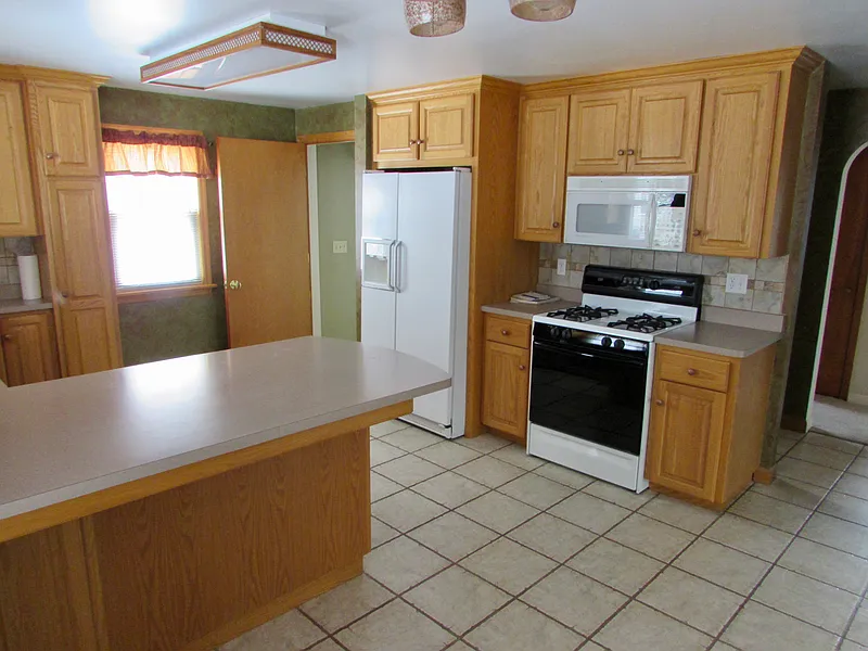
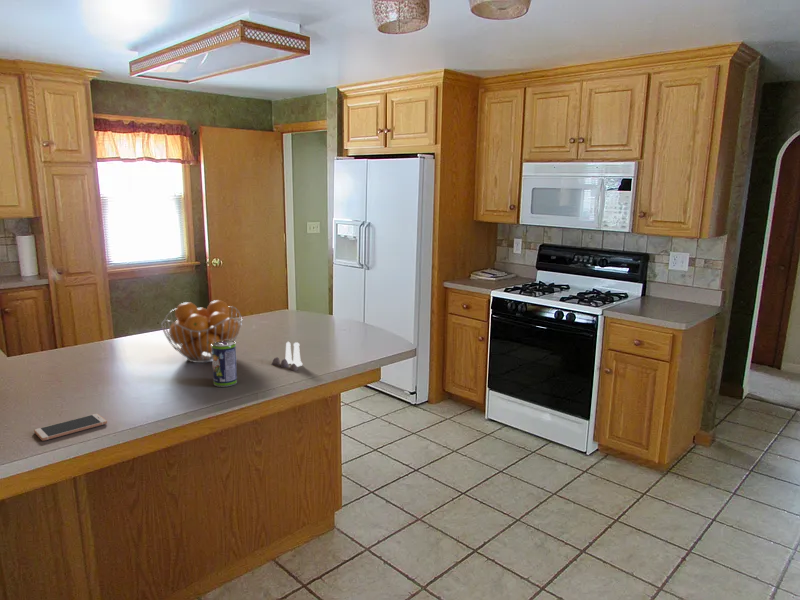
+ smartphone [33,413,108,442]
+ beverage can [211,340,238,388]
+ fruit basket [160,299,243,364]
+ salt and pepper shaker set [271,341,303,372]
